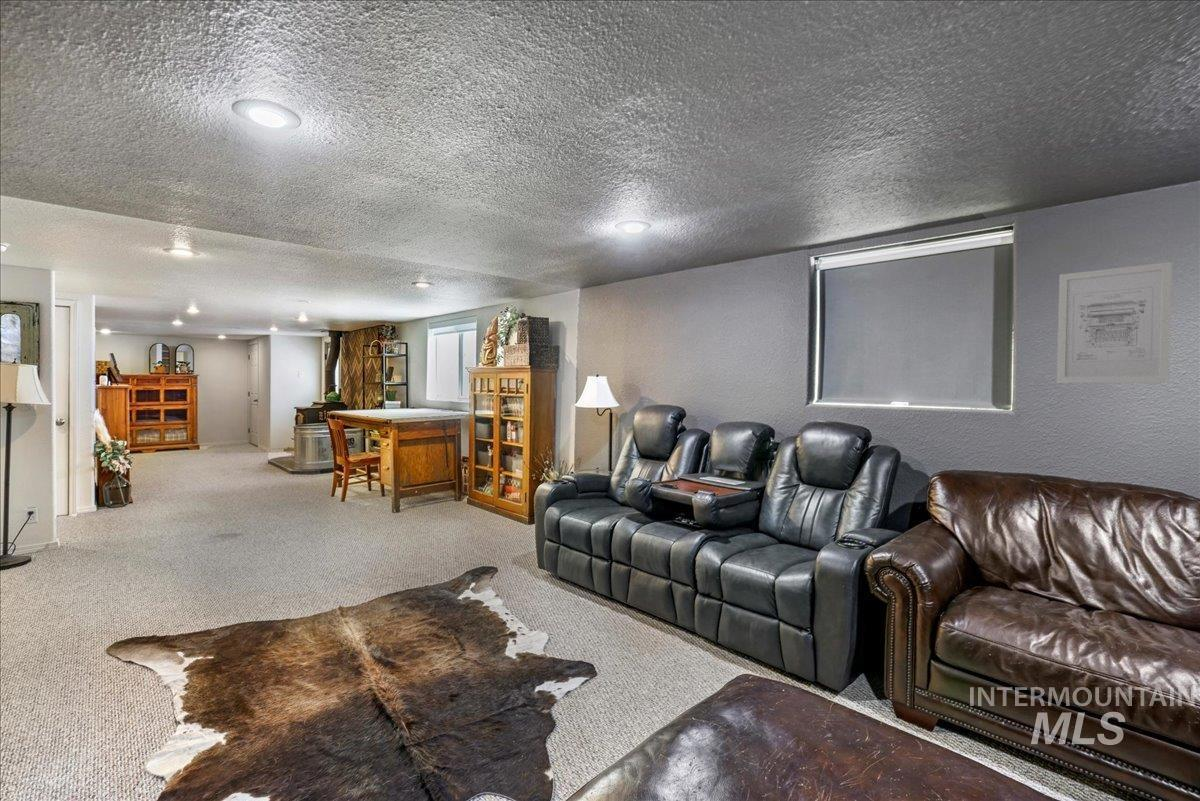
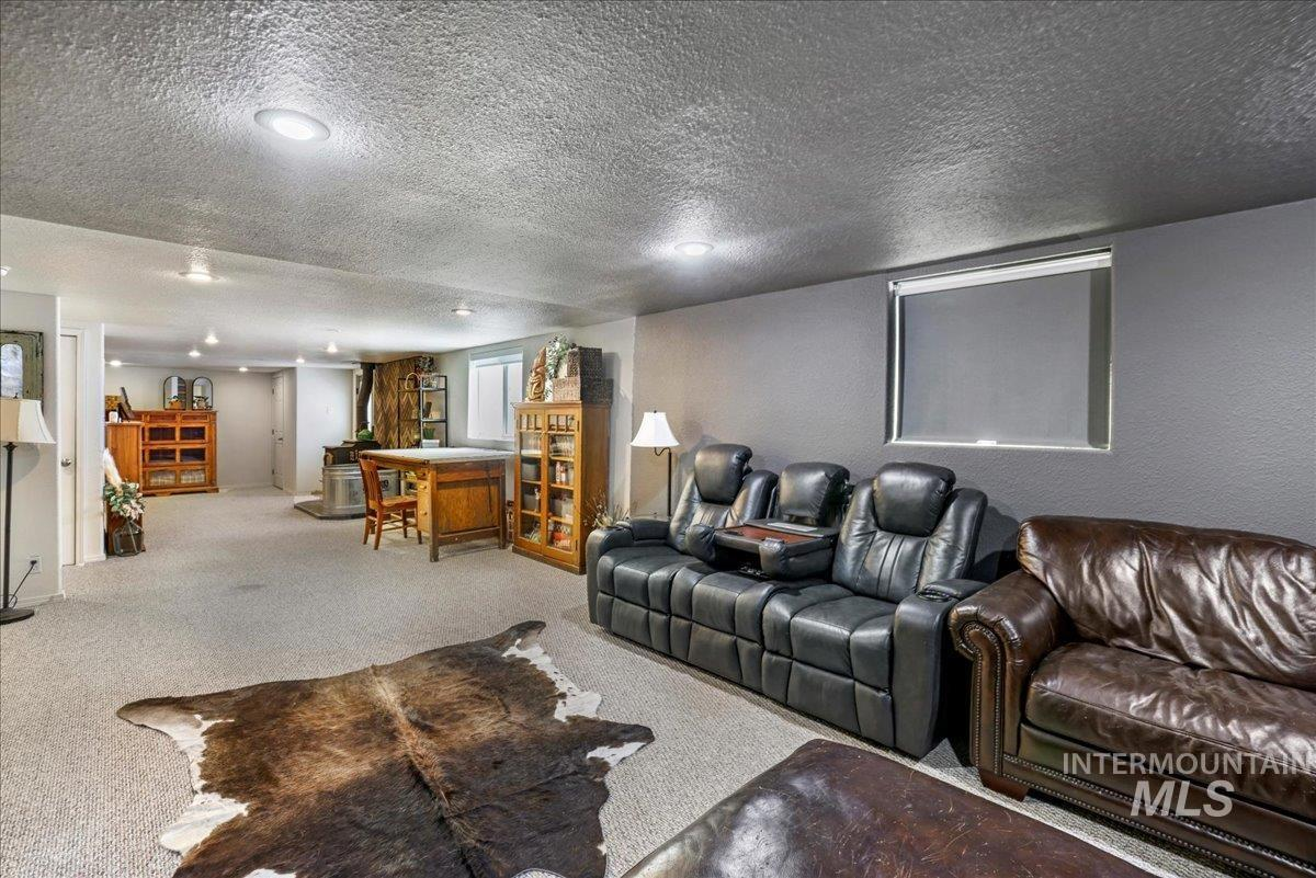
- wall art [1056,261,1173,384]
